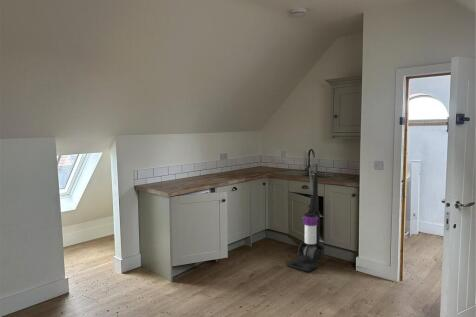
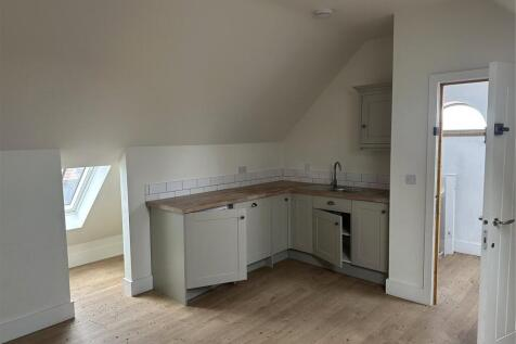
- vacuum cleaner [286,163,326,273]
